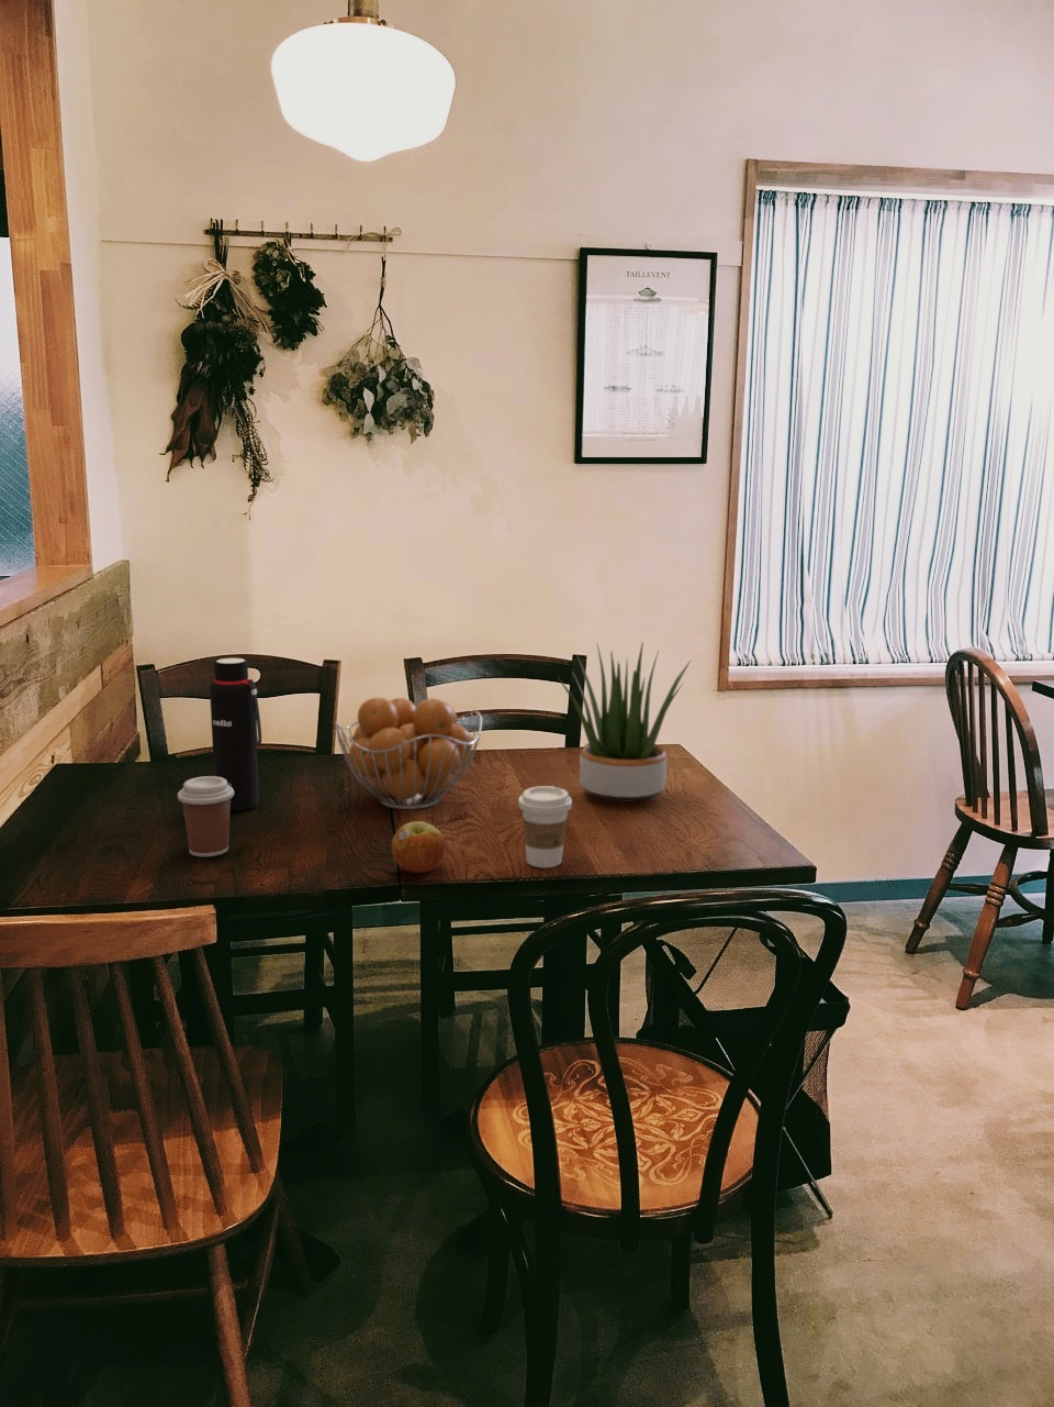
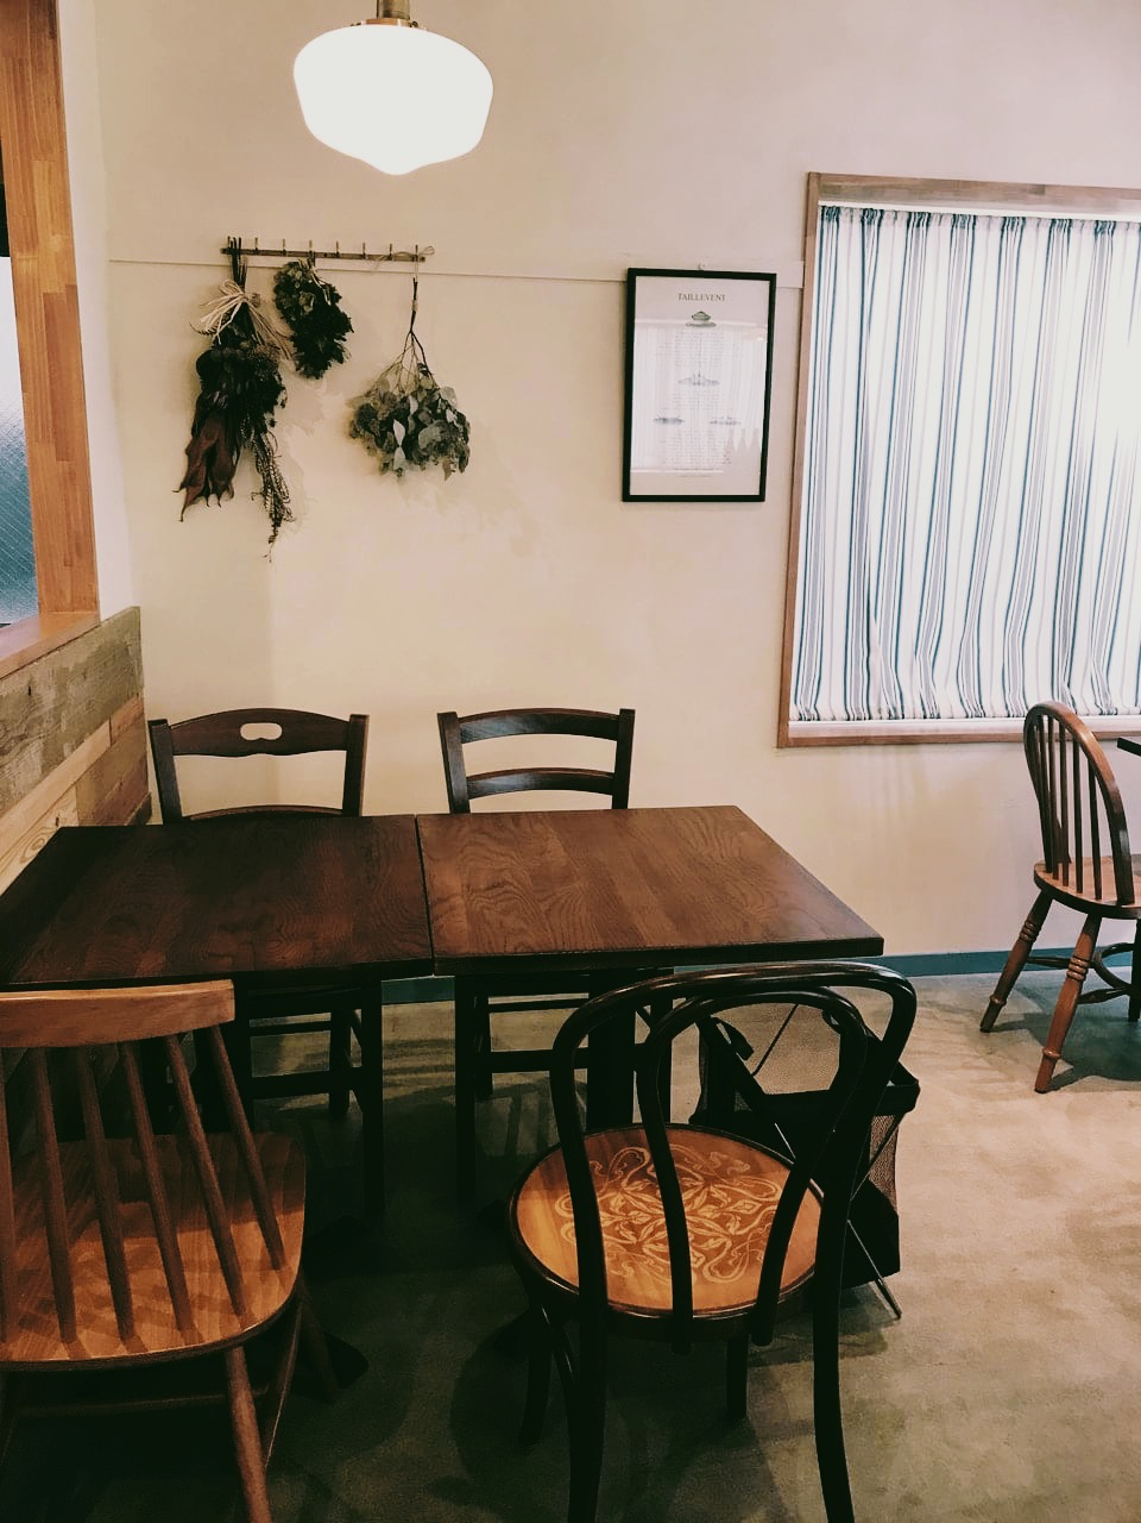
- fruit basket [333,696,483,810]
- potted plant [556,640,692,803]
- coffee cup [517,784,574,870]
- apple [391,820,446,874]
- water bottle [208,657,262,812]
- coffee cup [177,774,234,857]
